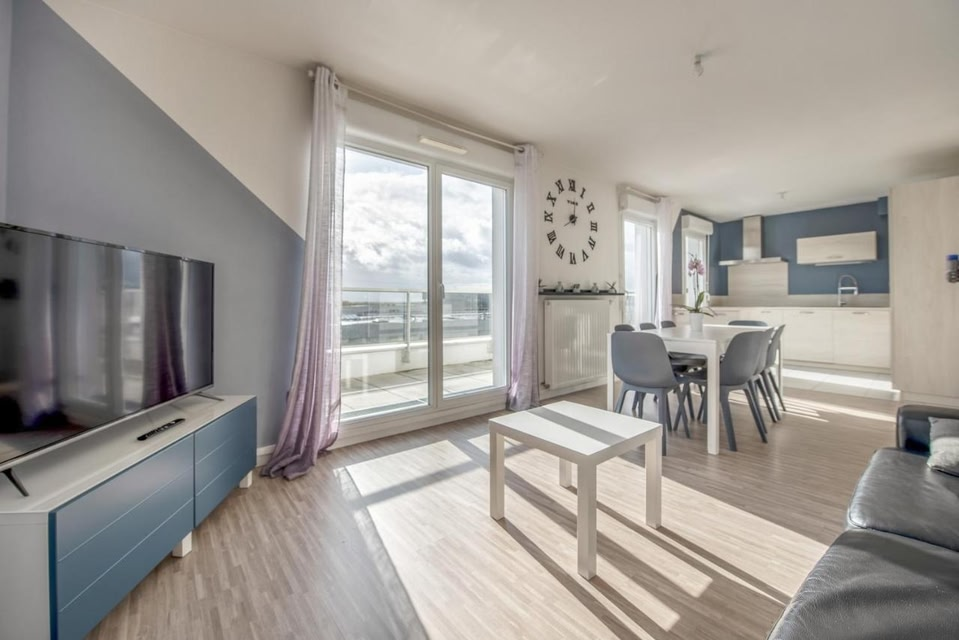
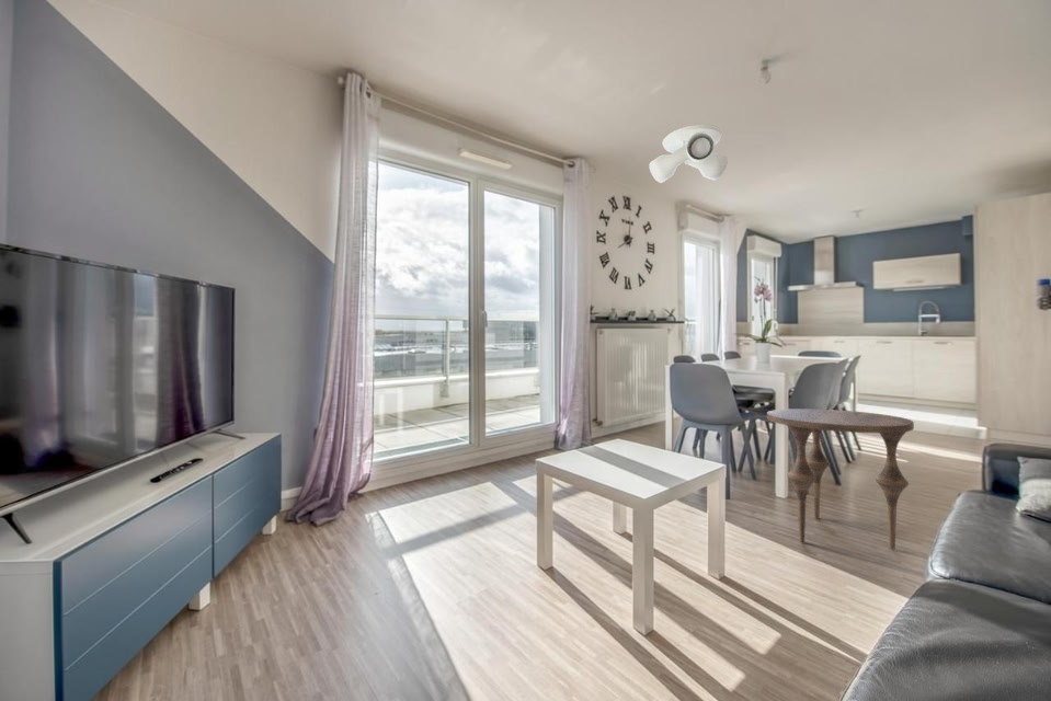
+ ceiling light [649,124,729,184]
+ side table [766,407,915,551]
